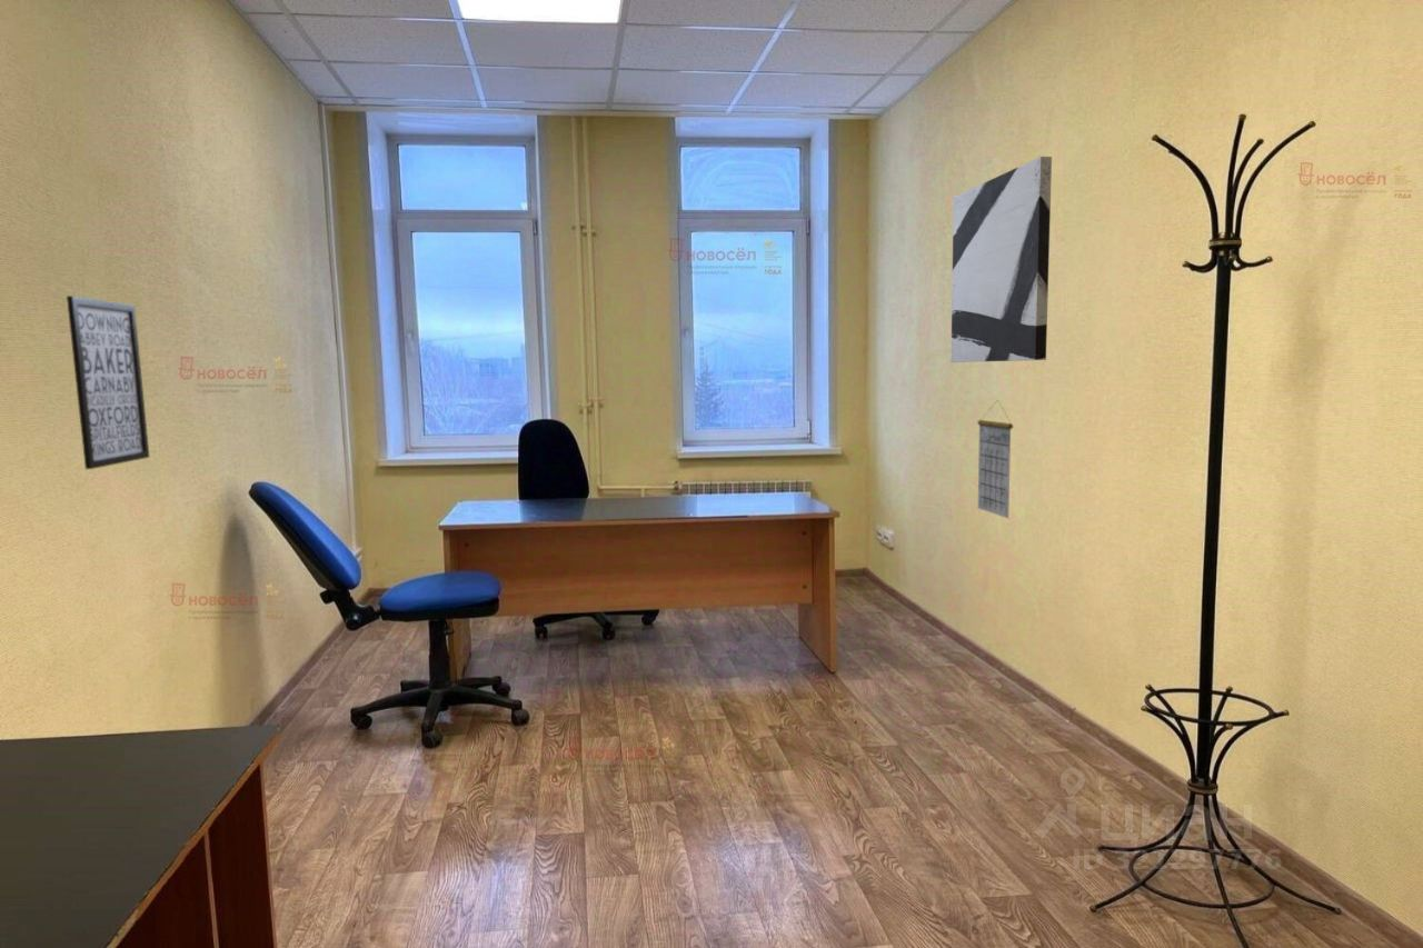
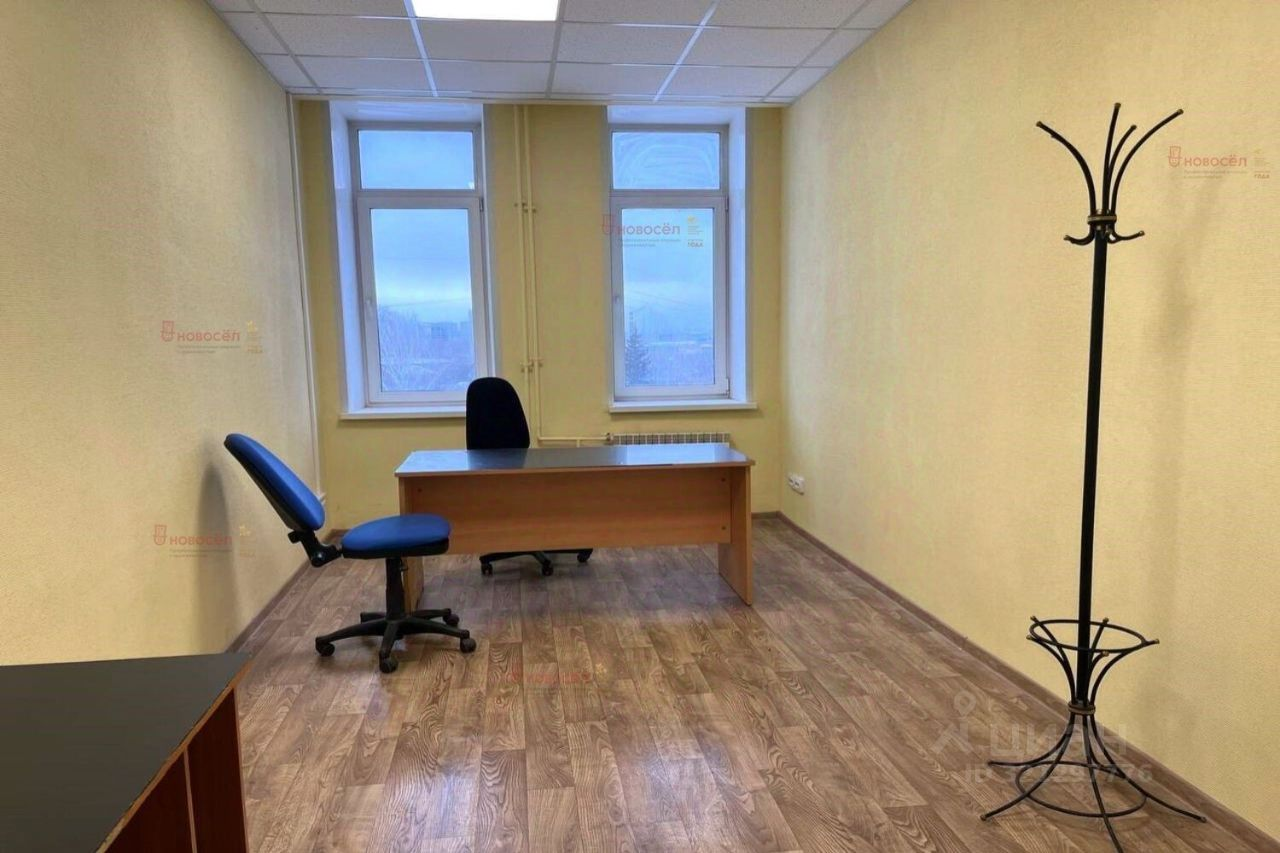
- calendar [976,400,1014,519]
- wall art [949,156,1053,363]
- wall art [66,295,151,470]
